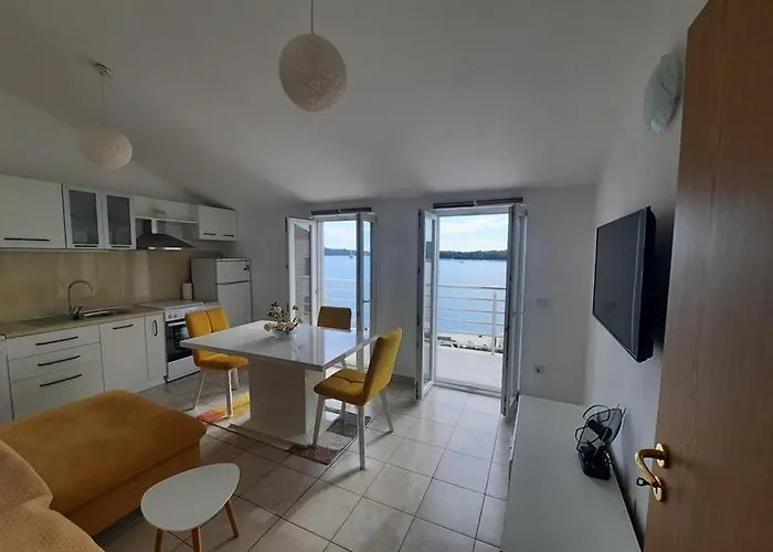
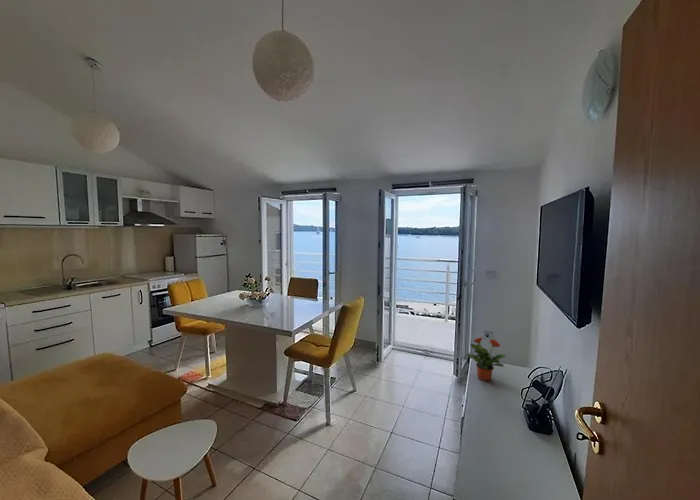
+ potted plant [465,336,507,382]
